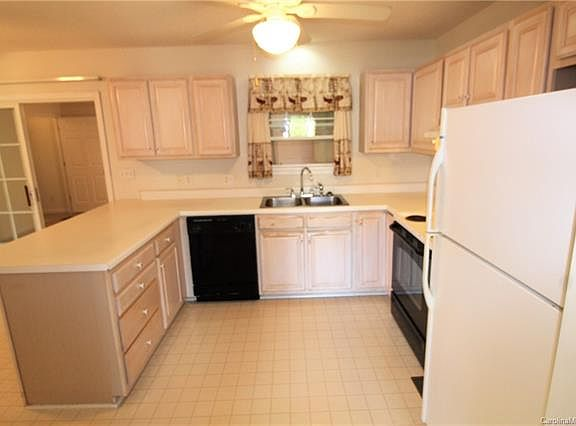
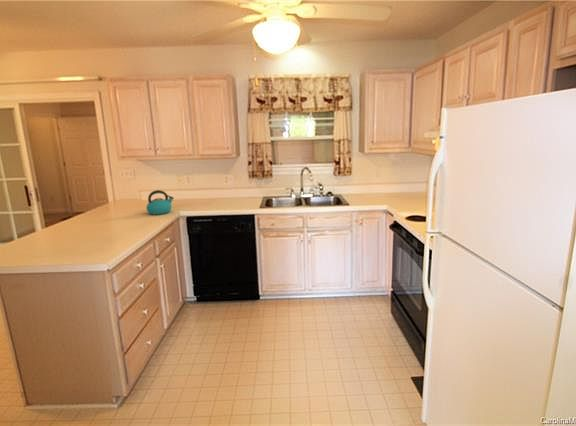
+ kettle [145,189,175,216]
